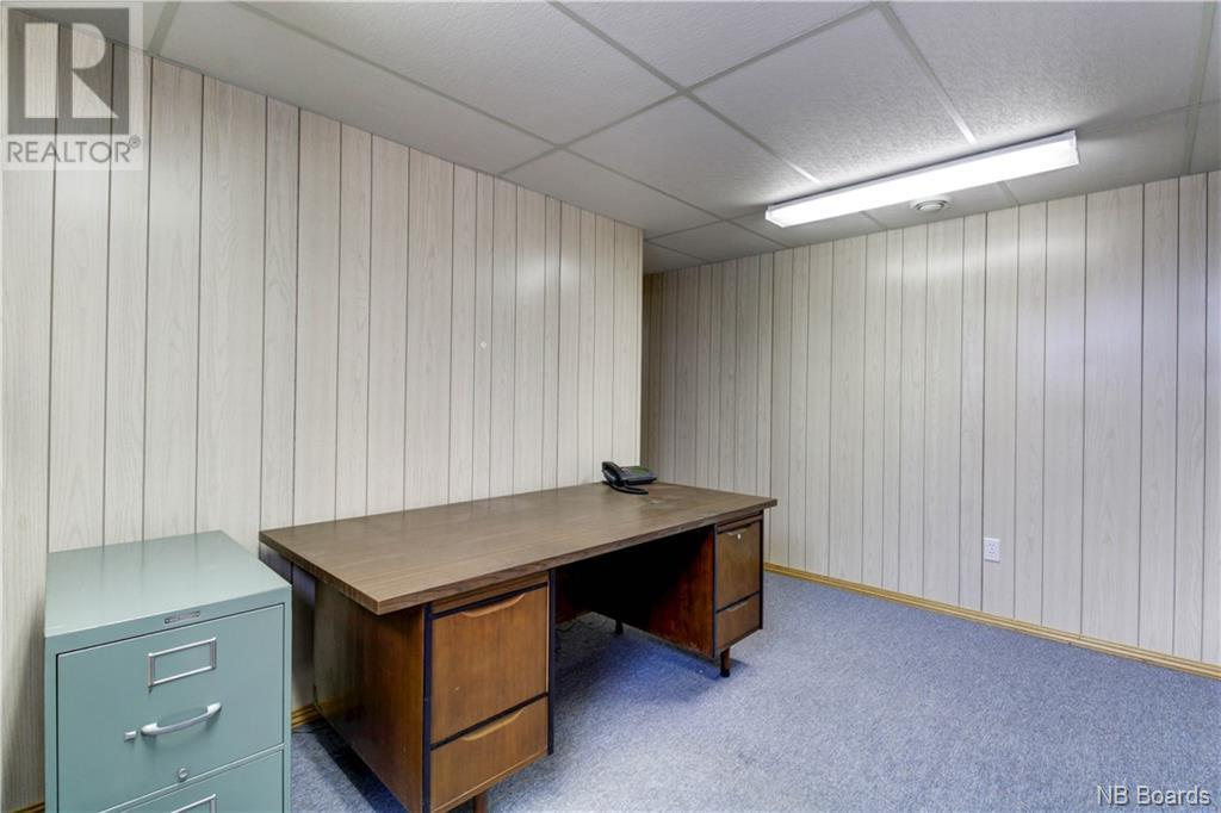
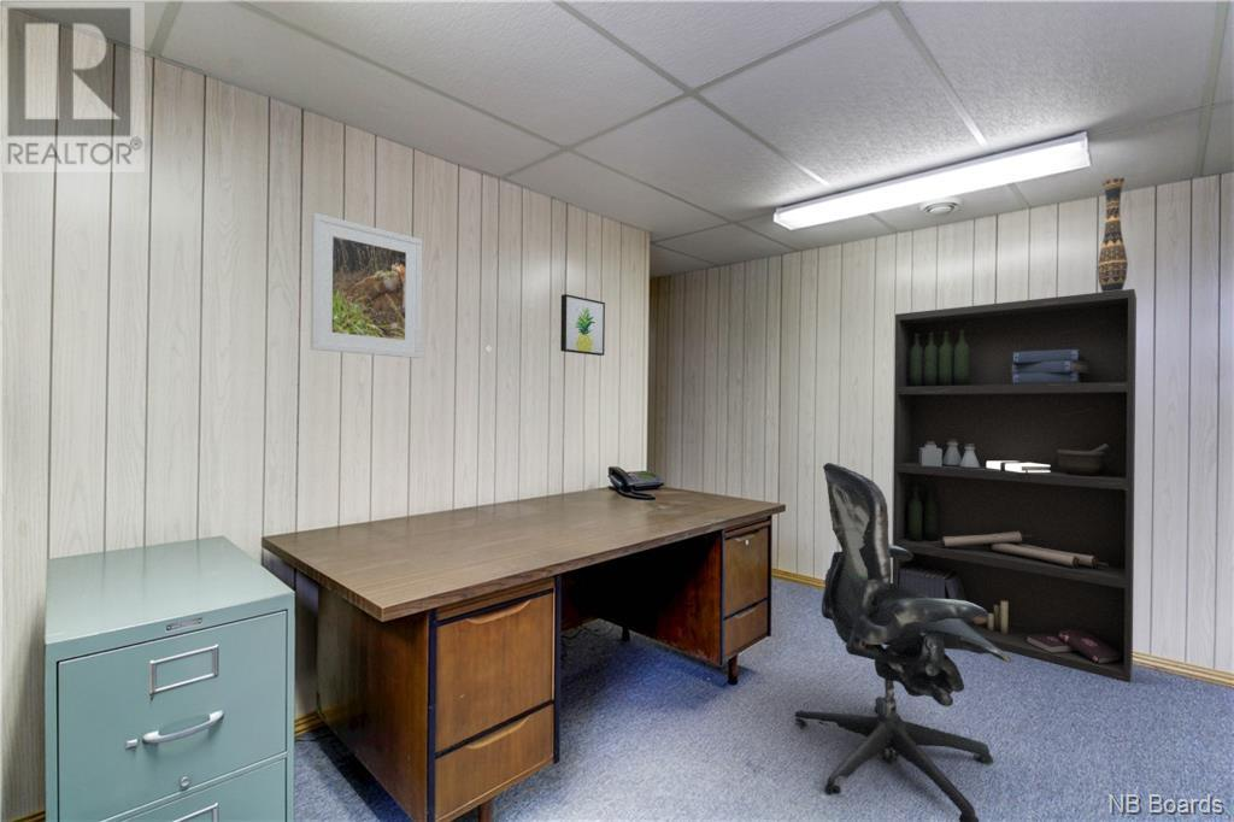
+ wall art [559,293,606,357]
+ decorative vase [1097,177,1129,293]
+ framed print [310,212,423,359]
+ office chair [794,462,1012,822]
+ bookshelf [892,288,1138,683]
